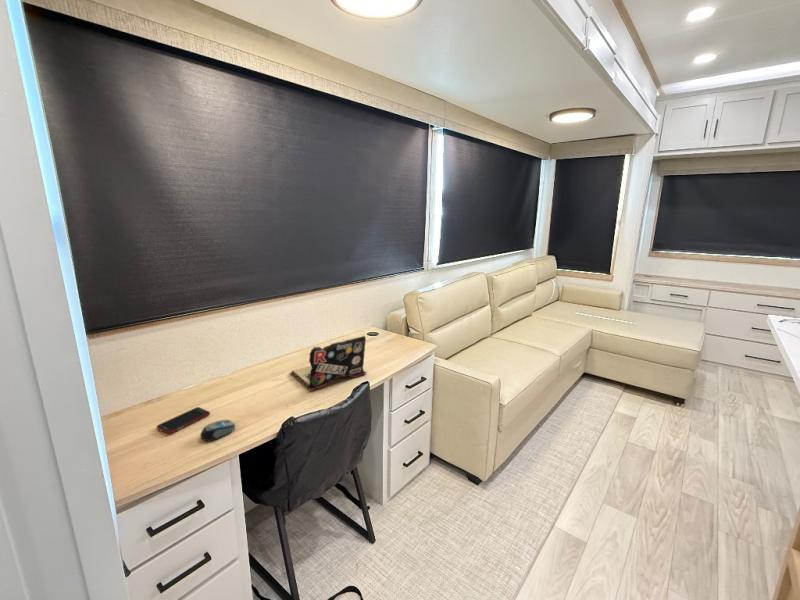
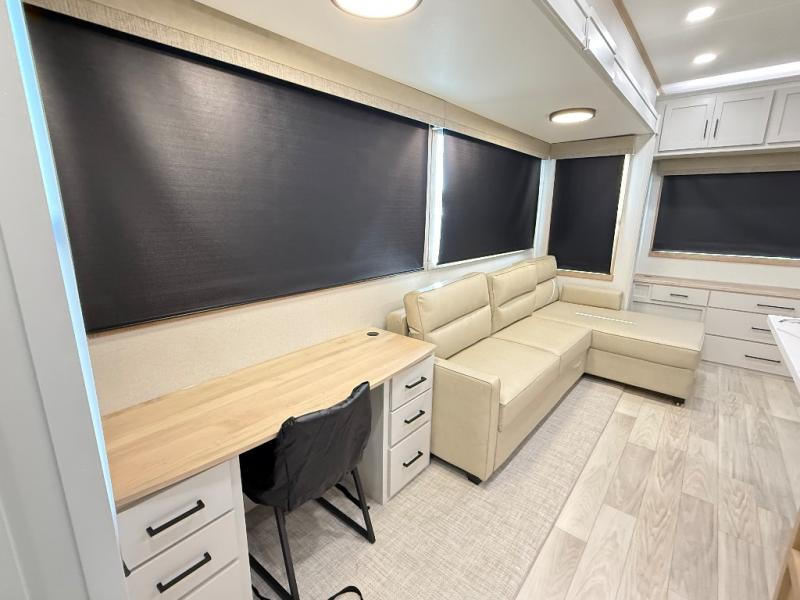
- laptop [290,335,368,392]
- computer mouse [199,419,236,442]
- cell phone [156,406,211,435]
